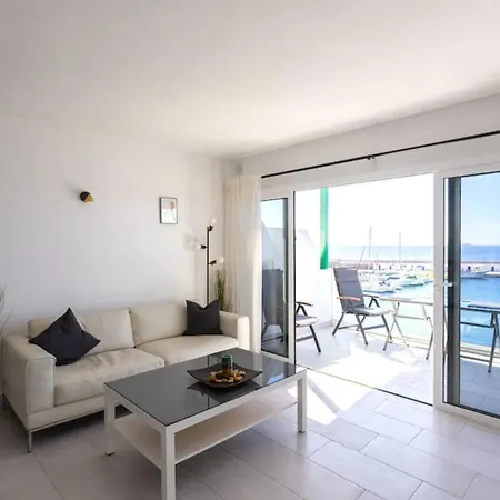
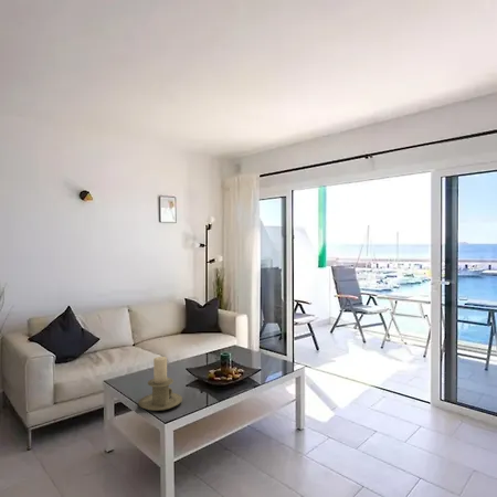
+ candle holder [137,356,183,412]
